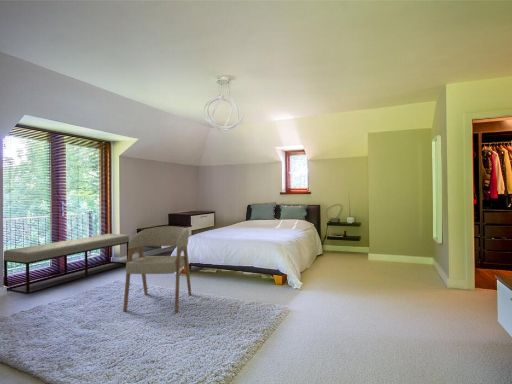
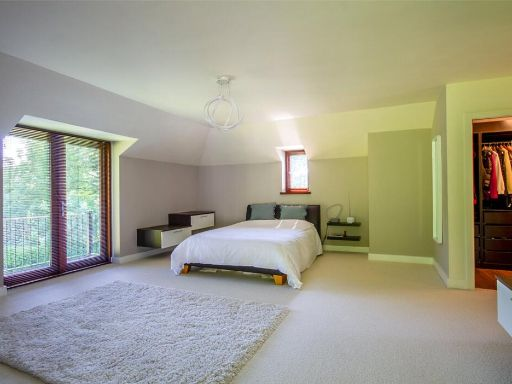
- bench [3,233,130,295]
- armchair [122,225,192,313]
